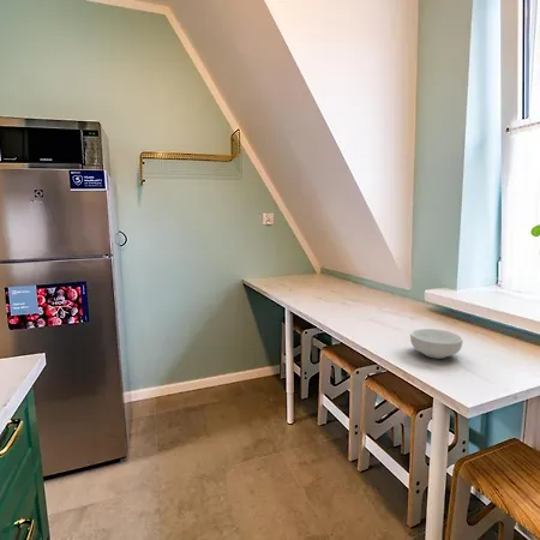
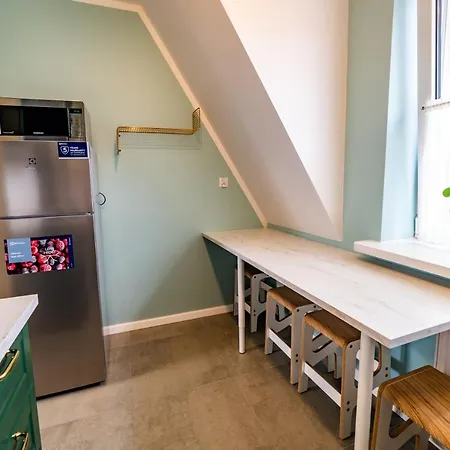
- cereal bowl [409,328,463,360]
